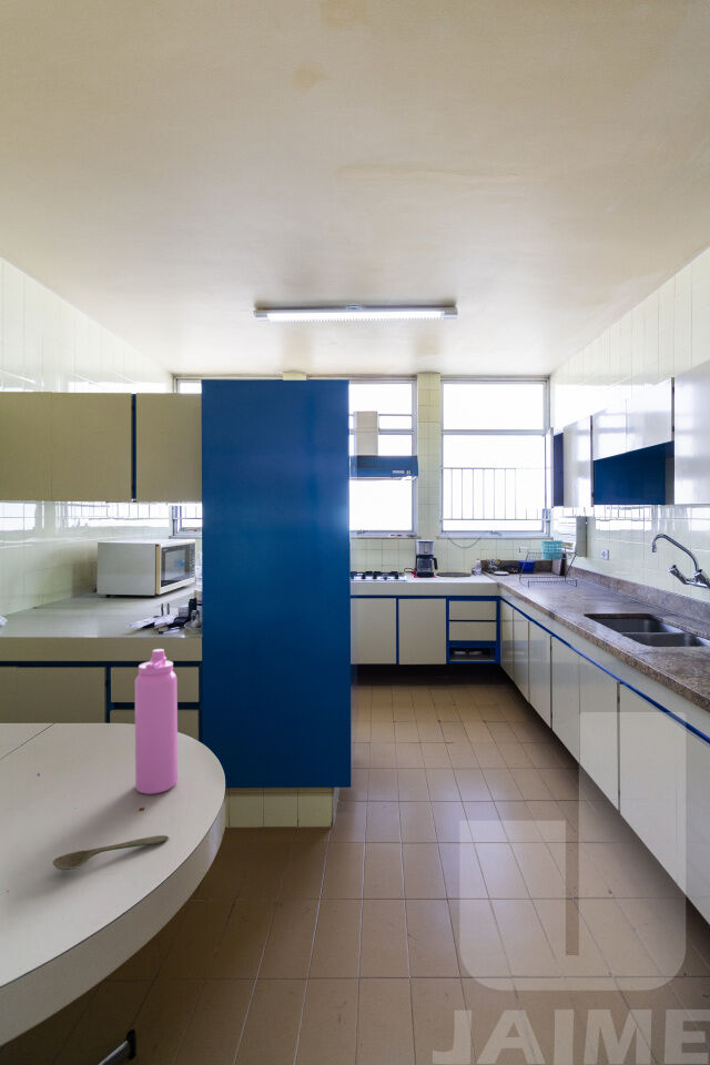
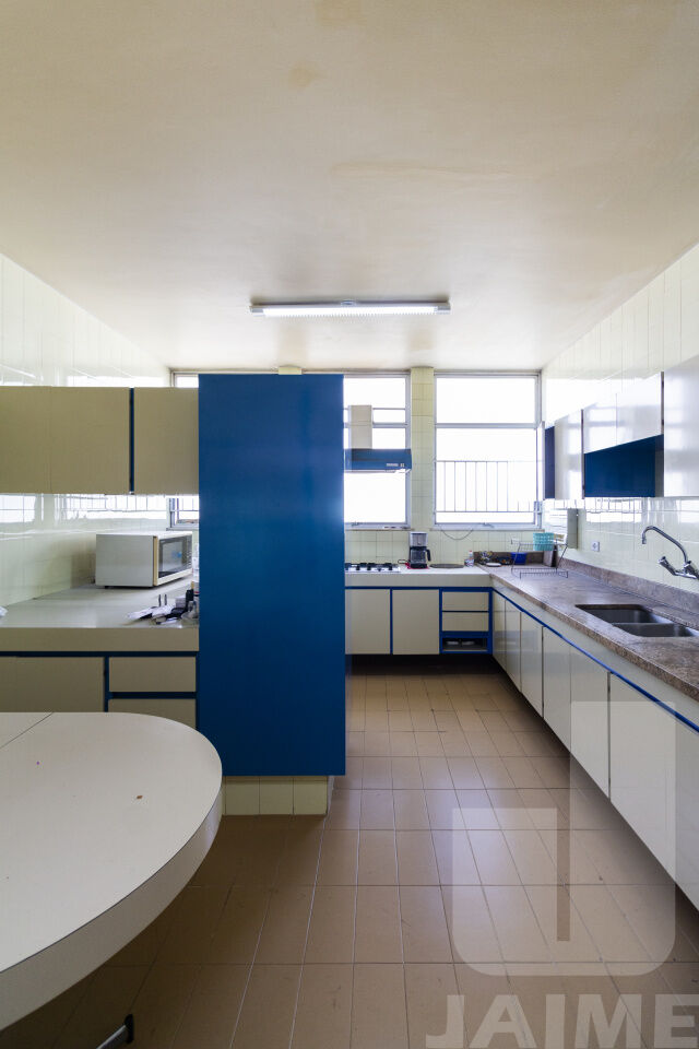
- spoon [52,834,170,871]
- water bottle [134,648,179,795]
